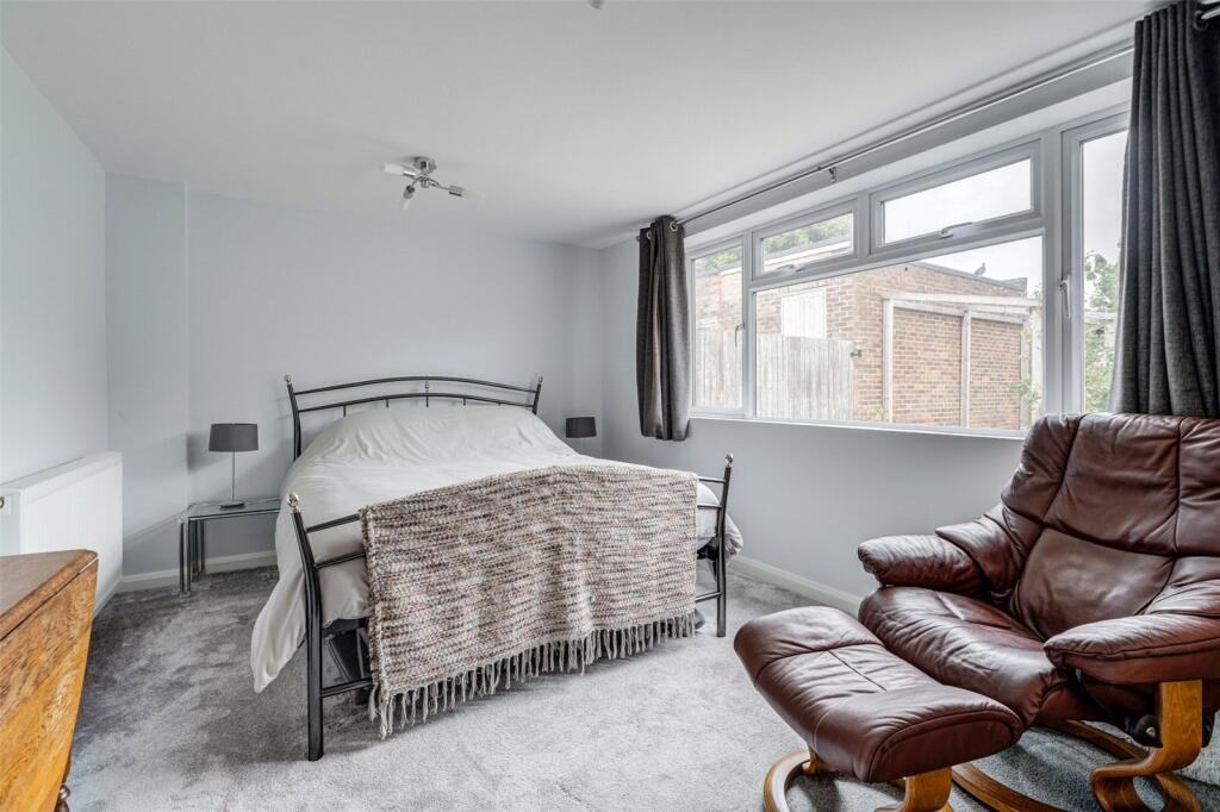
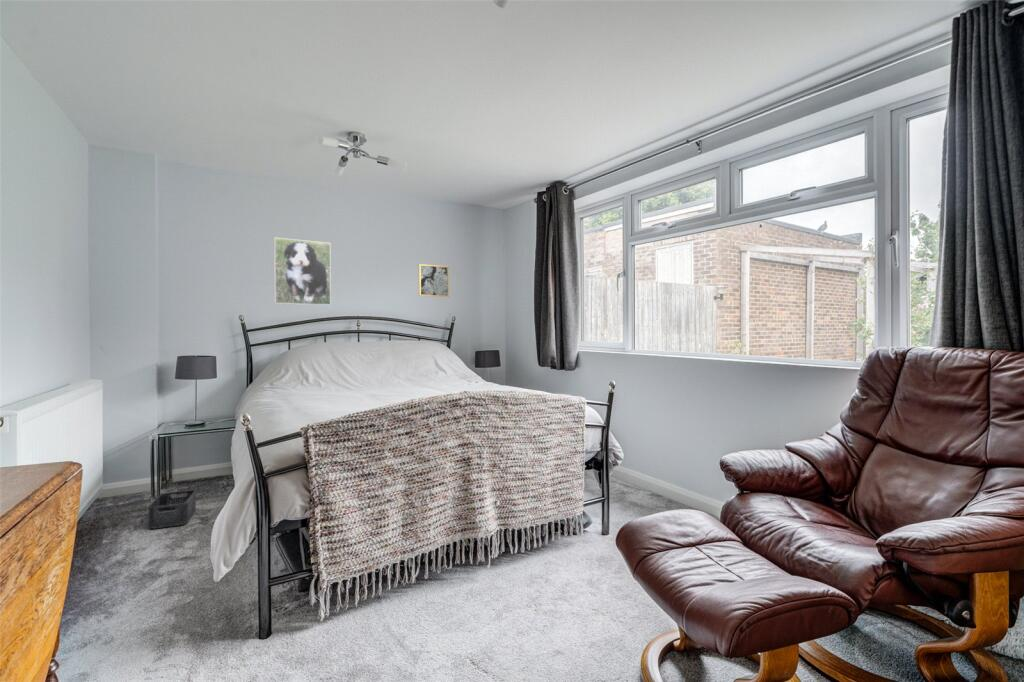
+ wall art [418,263,450,298]
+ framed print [273,237,332,306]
+ storage bin [148,489,197,530]
